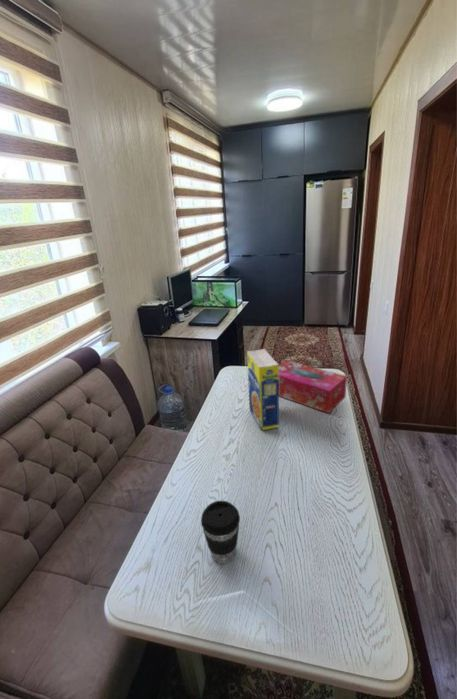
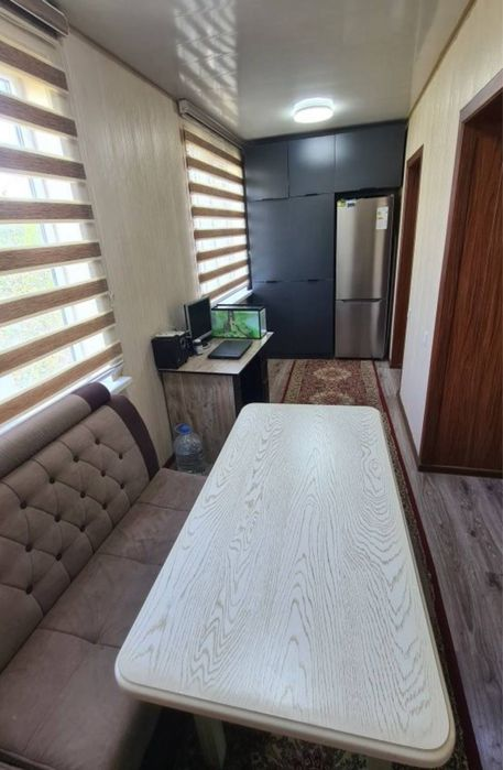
- coffee cup [200,500,241,565]
- legume [246,348,280,431]
- tissue box [279,359,348,414]
